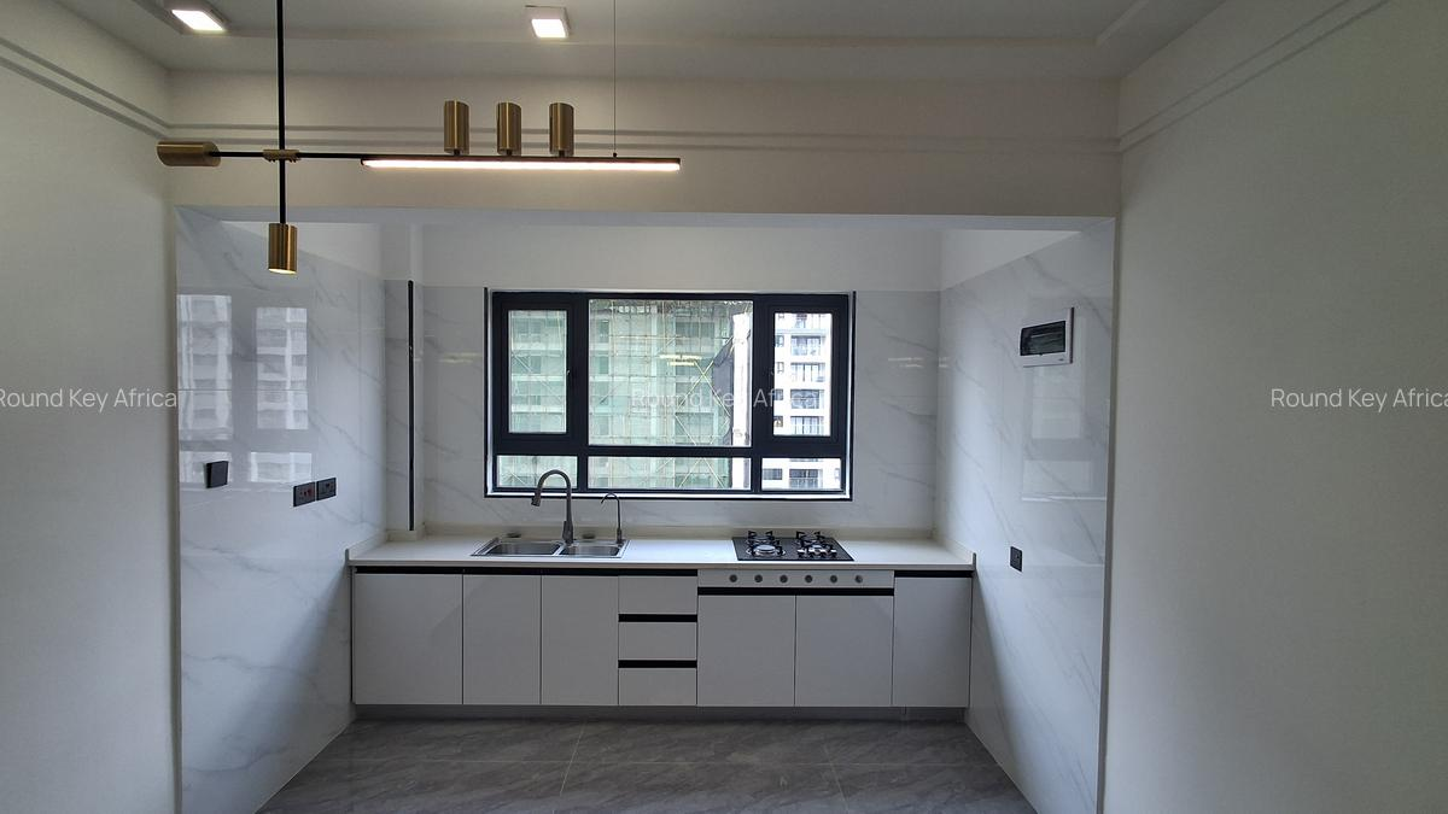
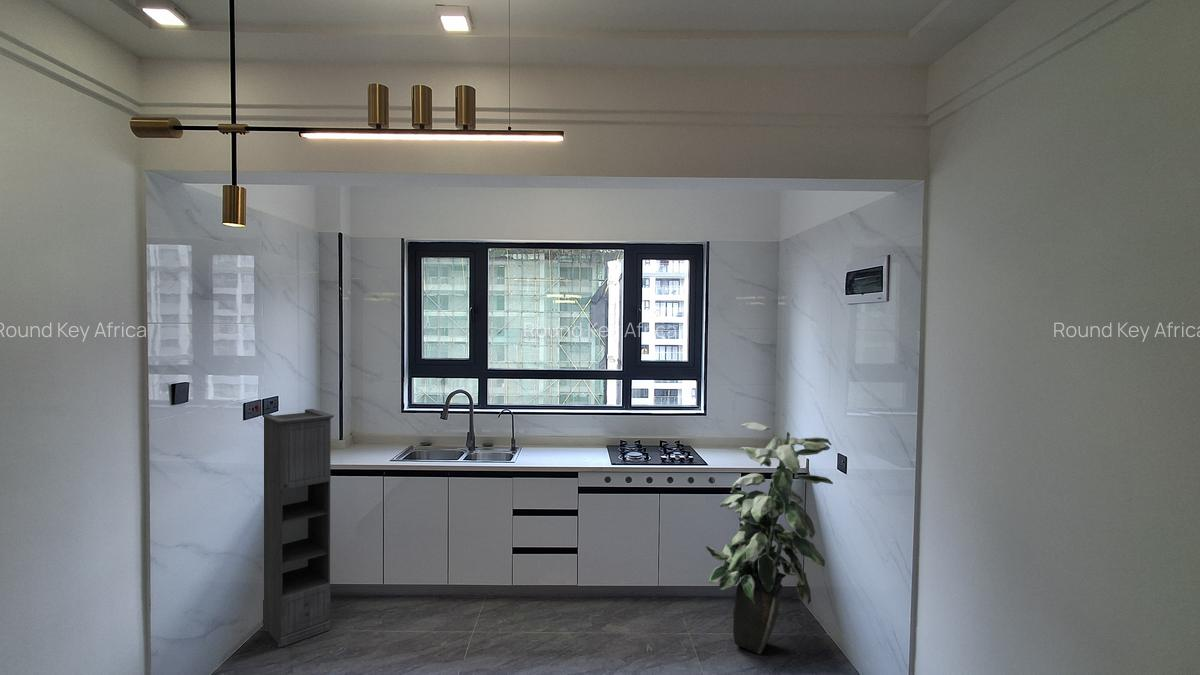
+ indoor plant [704,421,834,655]
+ storage cabinet [261,408,335,648]
